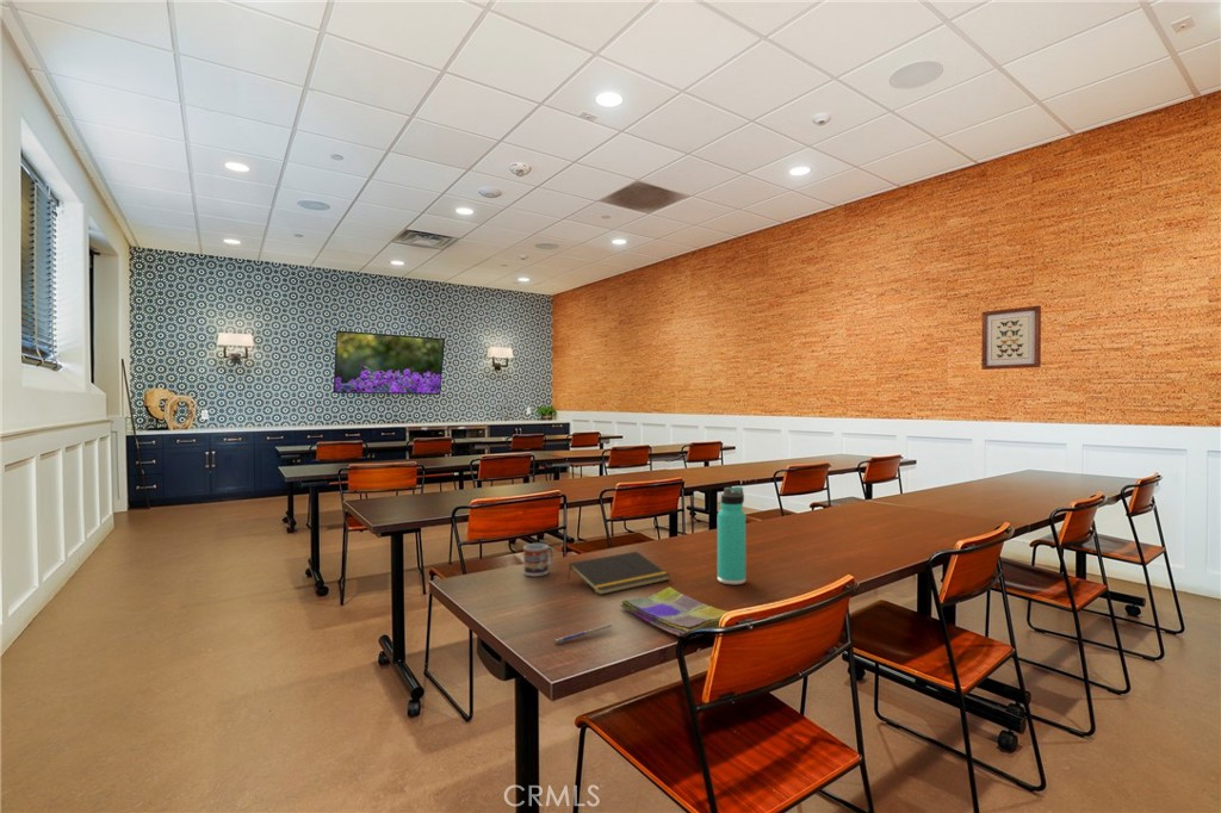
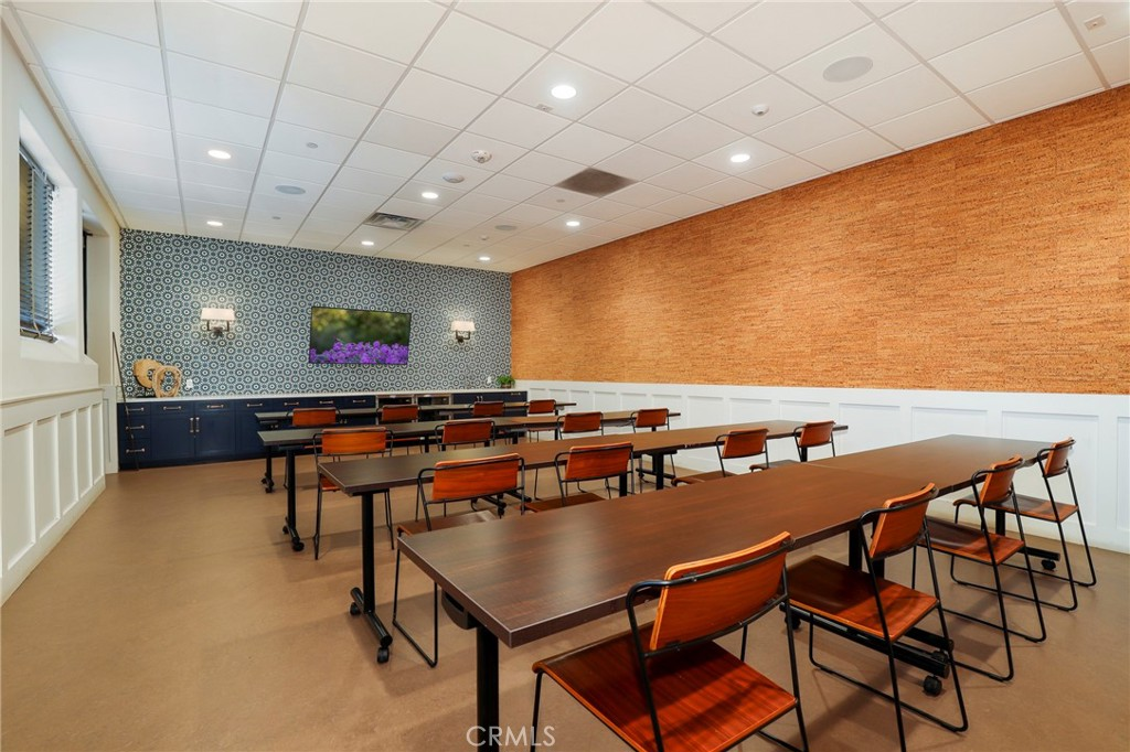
- dish towel [619,587,729,638]
- notepad [566,551,670,596]
- wall art [980,304,1042,371]
- pen [552,623,613,645]
- thermos bottle [717,485,746,585]
- cup [522,542,554,577]
